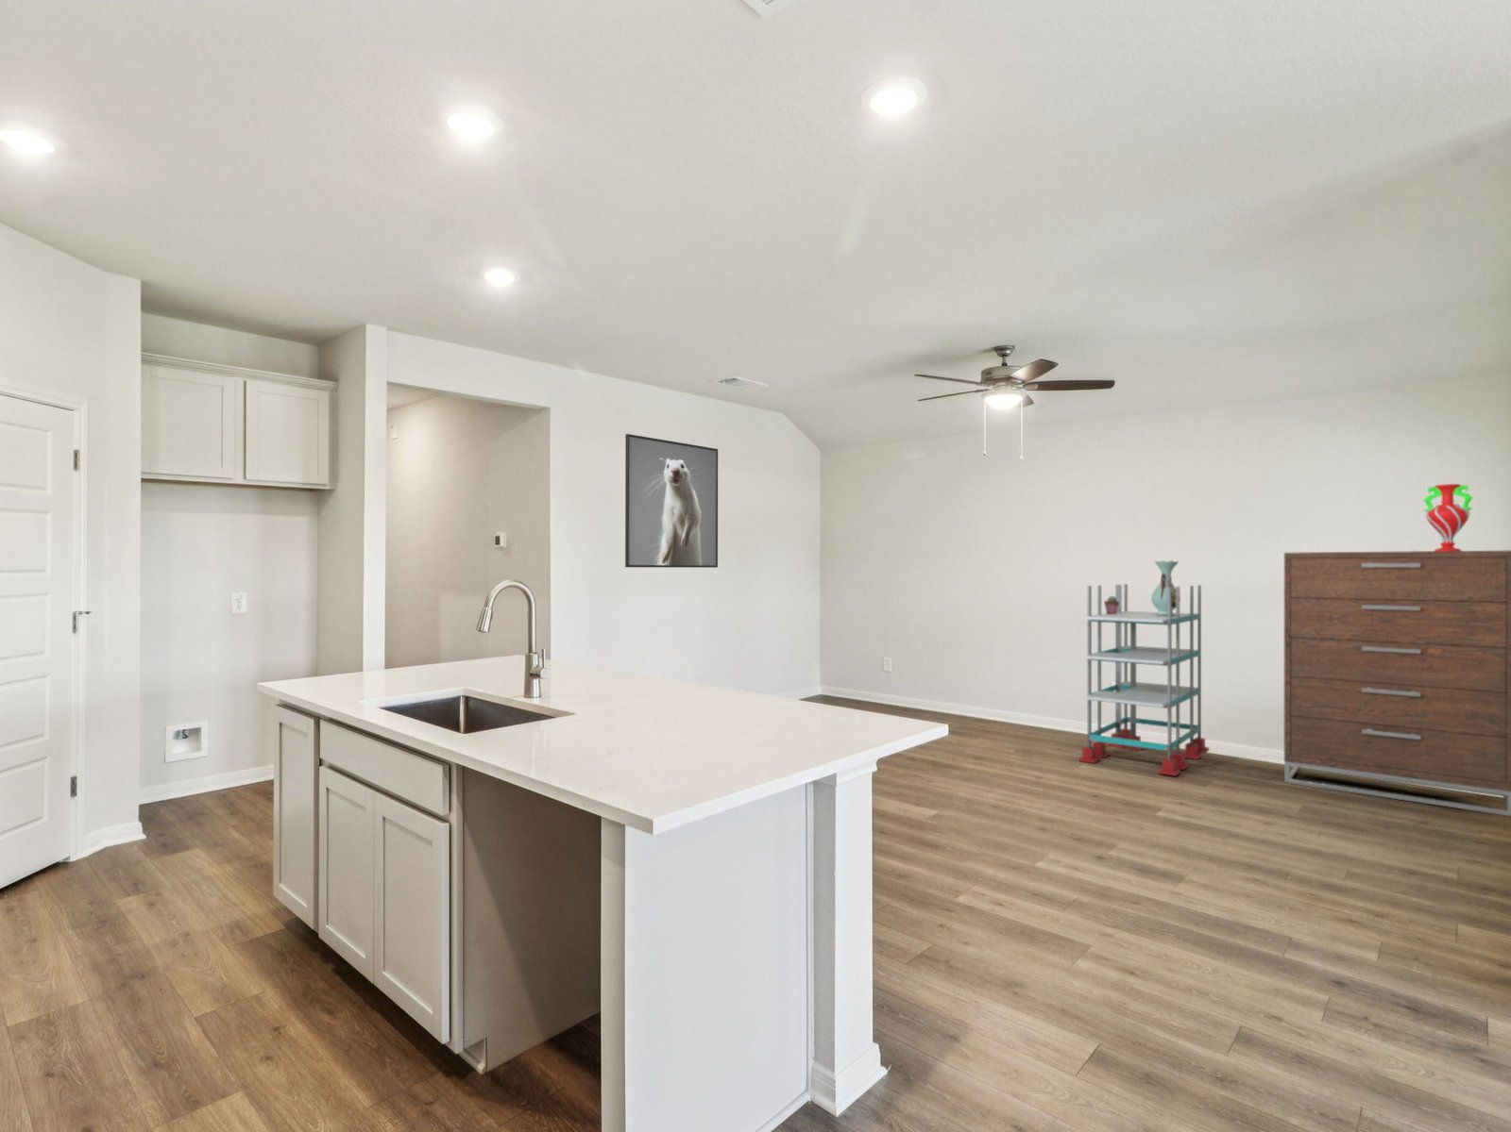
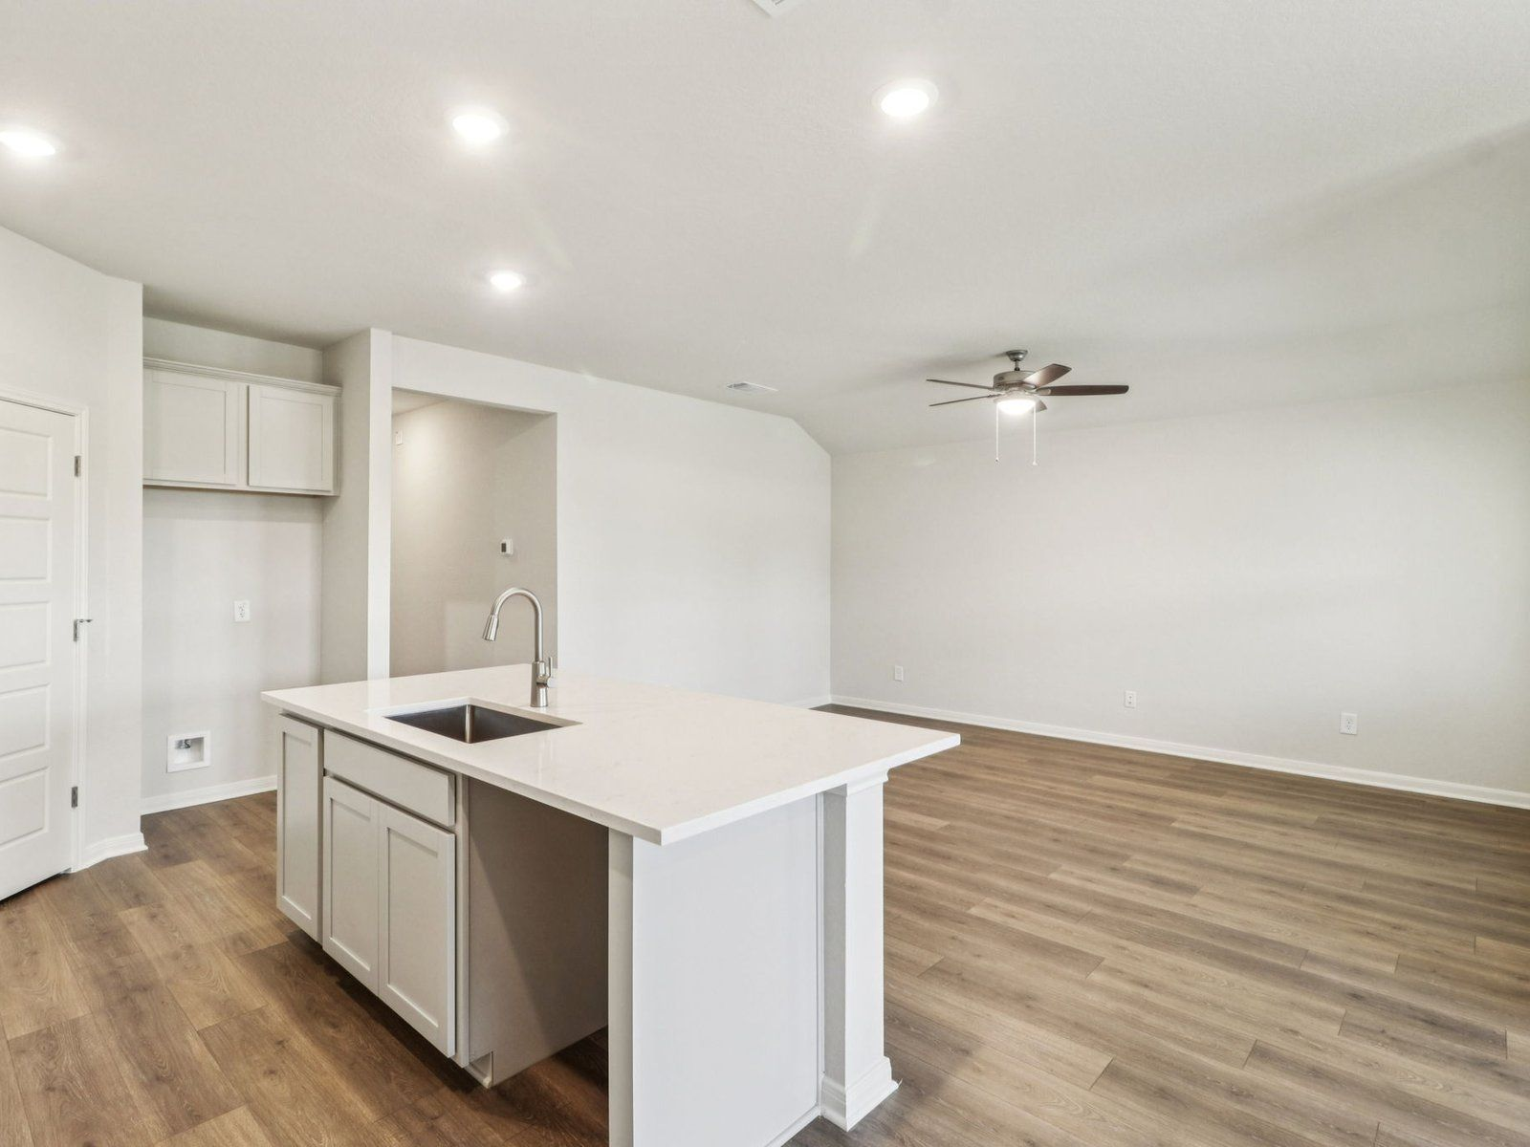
- dresser [1284,549,1511,817]
- decorative vase [1151,559,1181,616]
- shelving unit [1078,583,1210,778]
- decorative vase [1422,483,1474,551]
- potted succulent [1103,596,1120,614]
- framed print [625,433,719,568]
